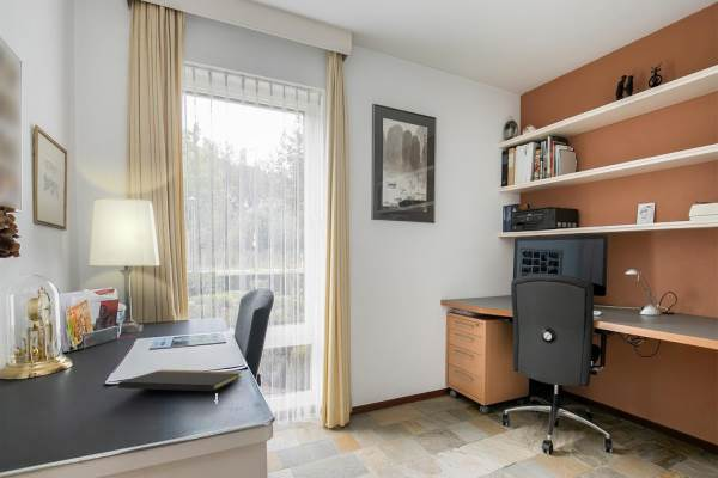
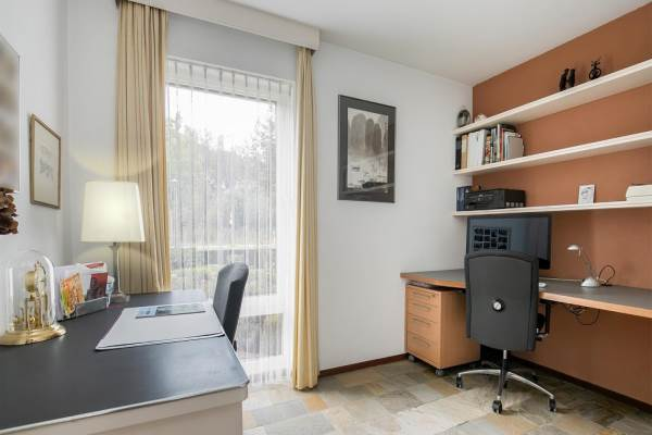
- notepad [117,369,243,392]
